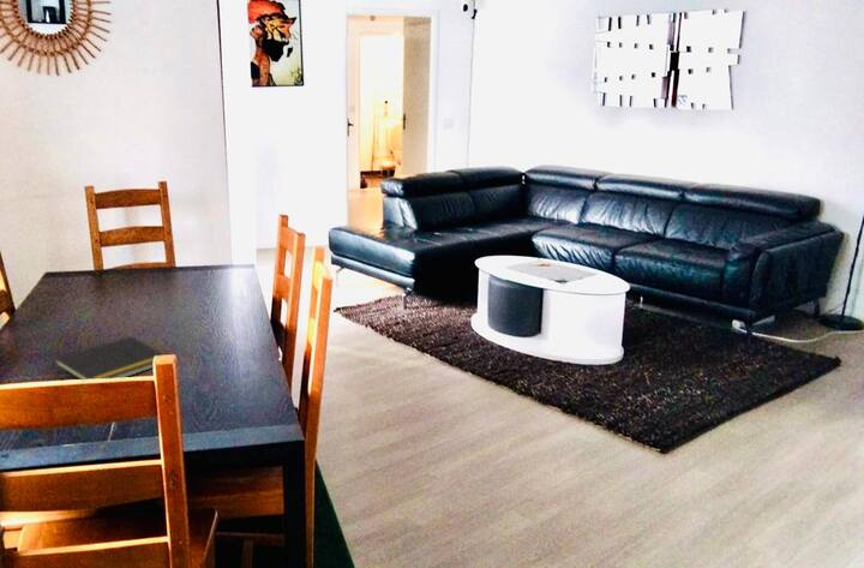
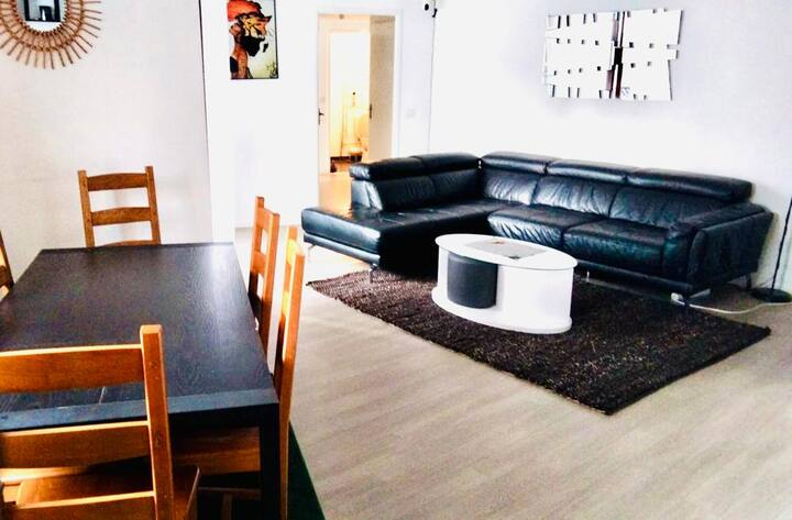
- notepad [52,335,164,381]
